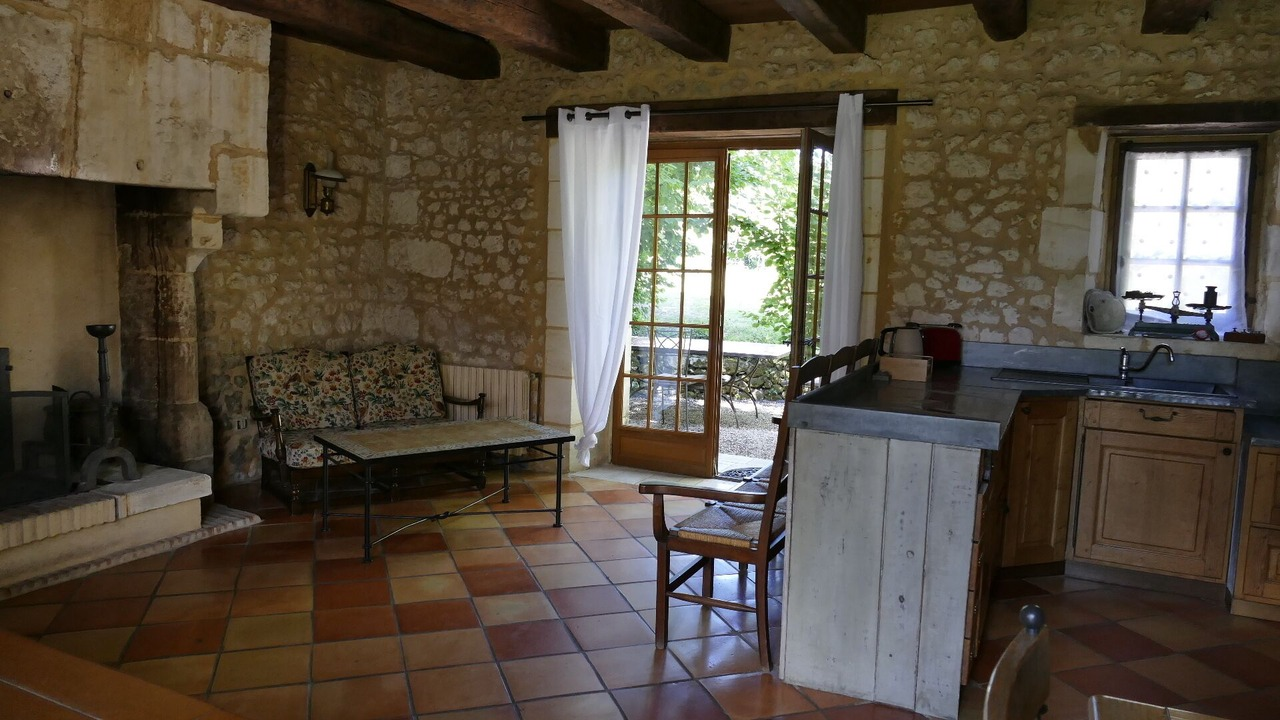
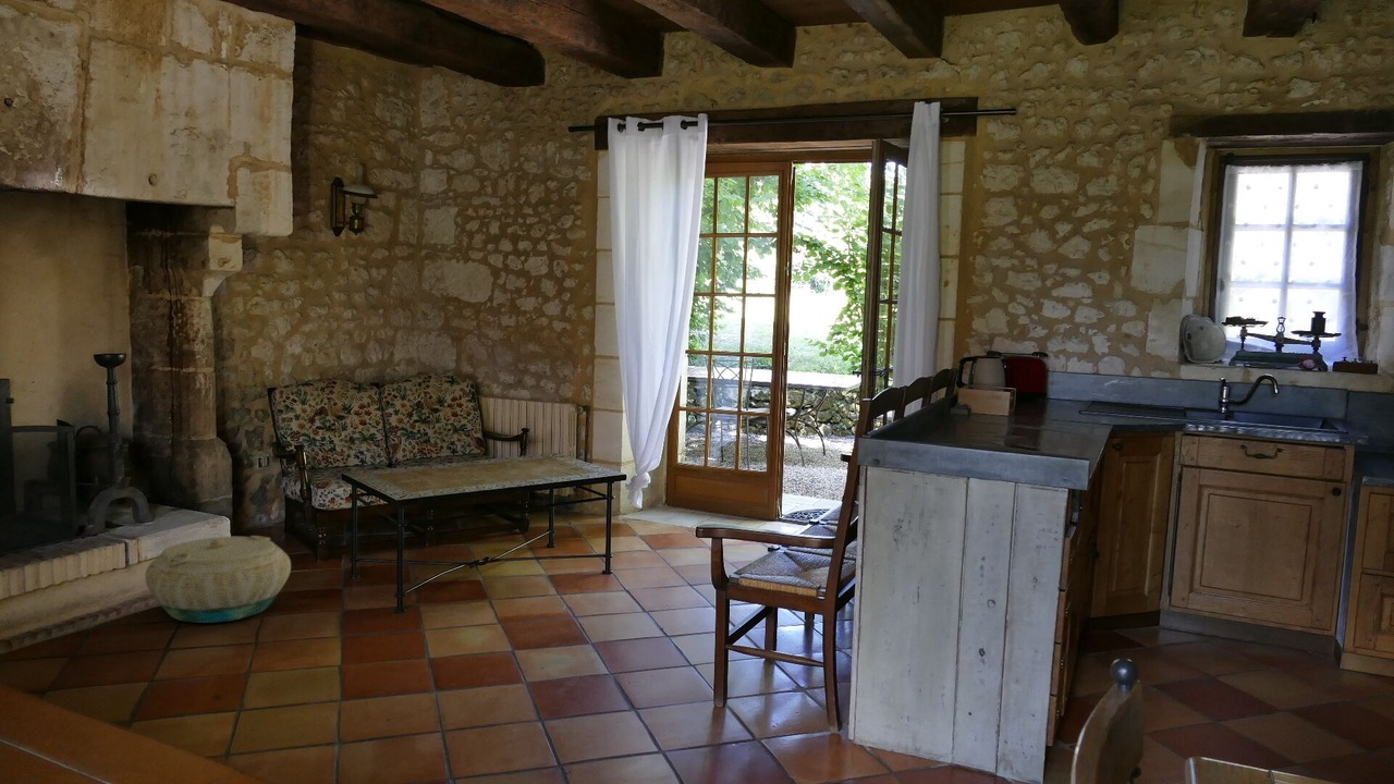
+ basket [144,535,292,624]
